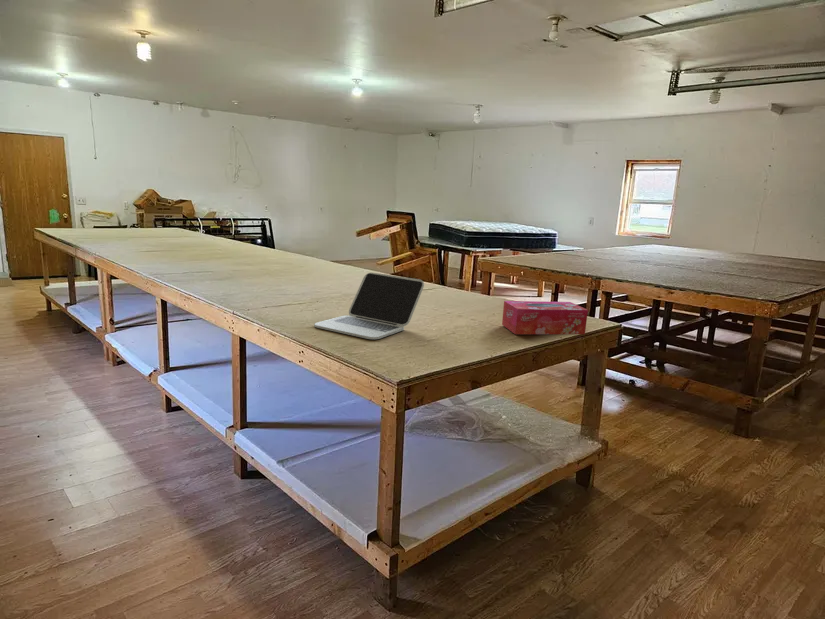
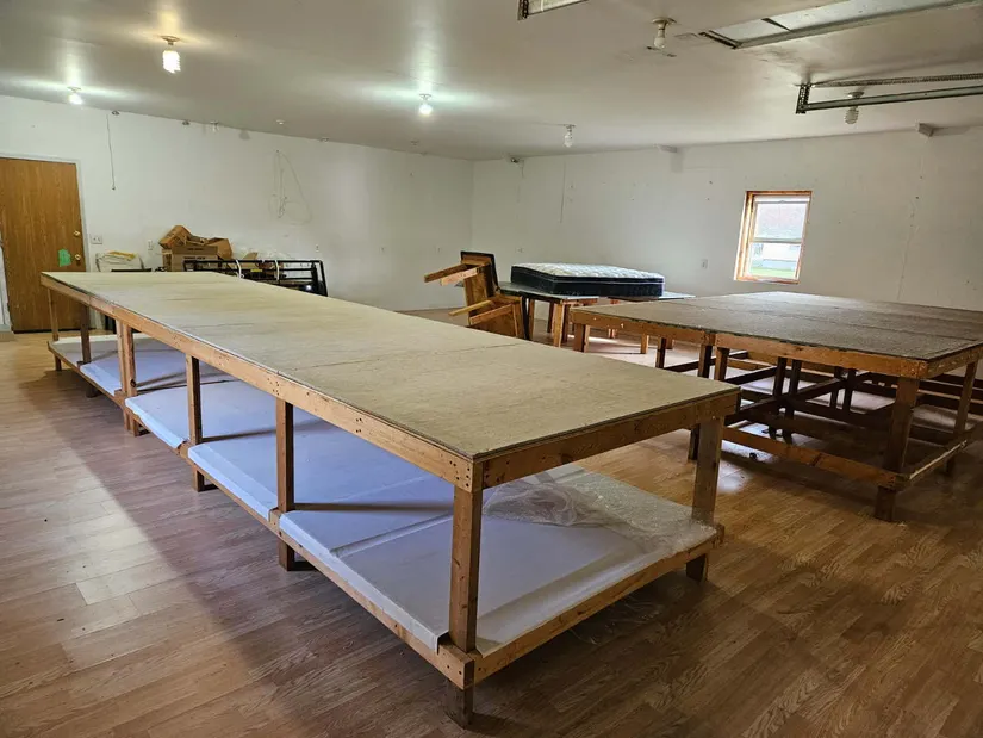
- tissue box [501,300,589,335]
- laptop [314,272,425,340]
